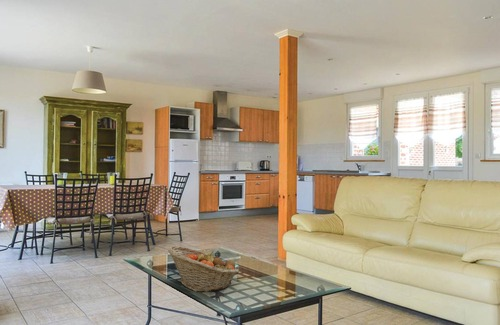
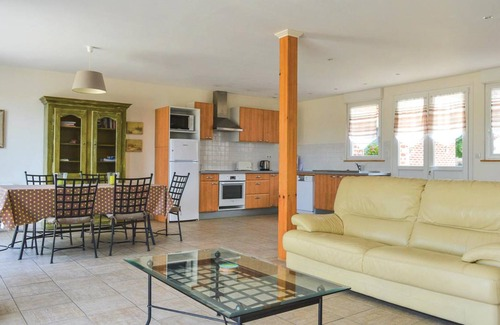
- fruit basket [167,245,240,293]
